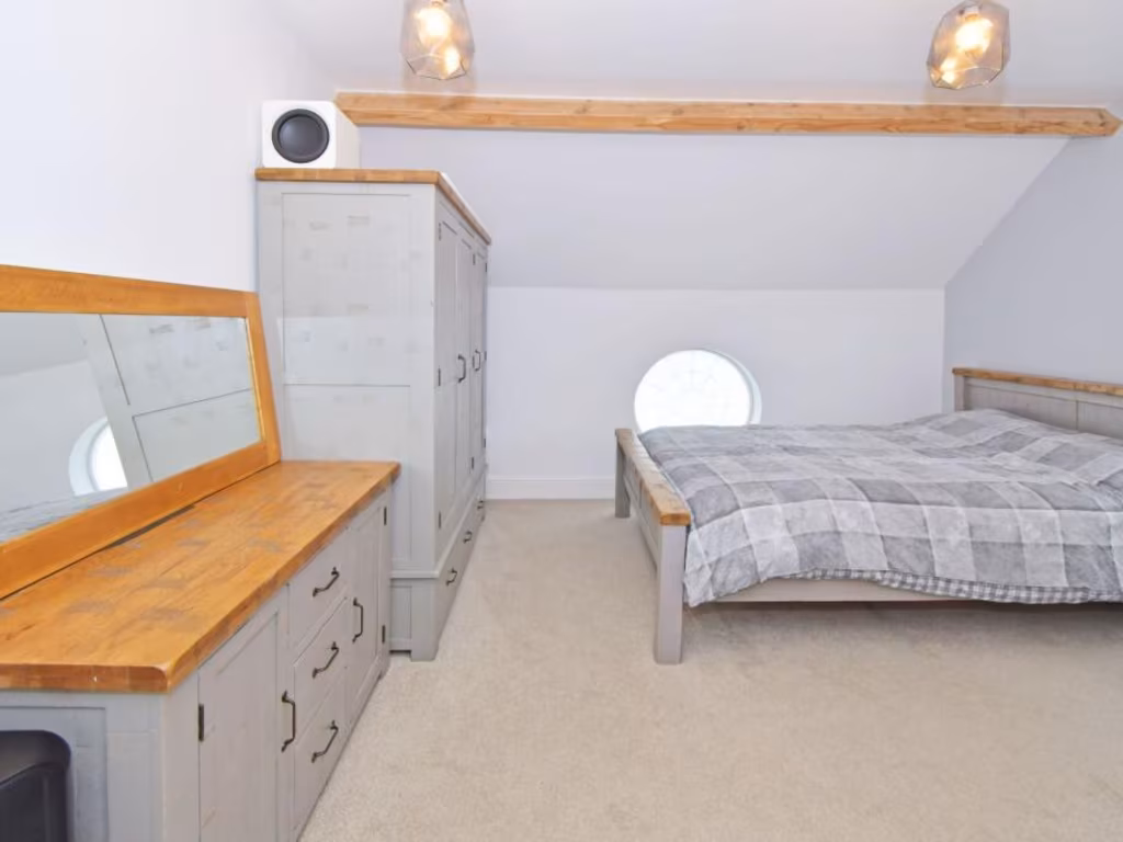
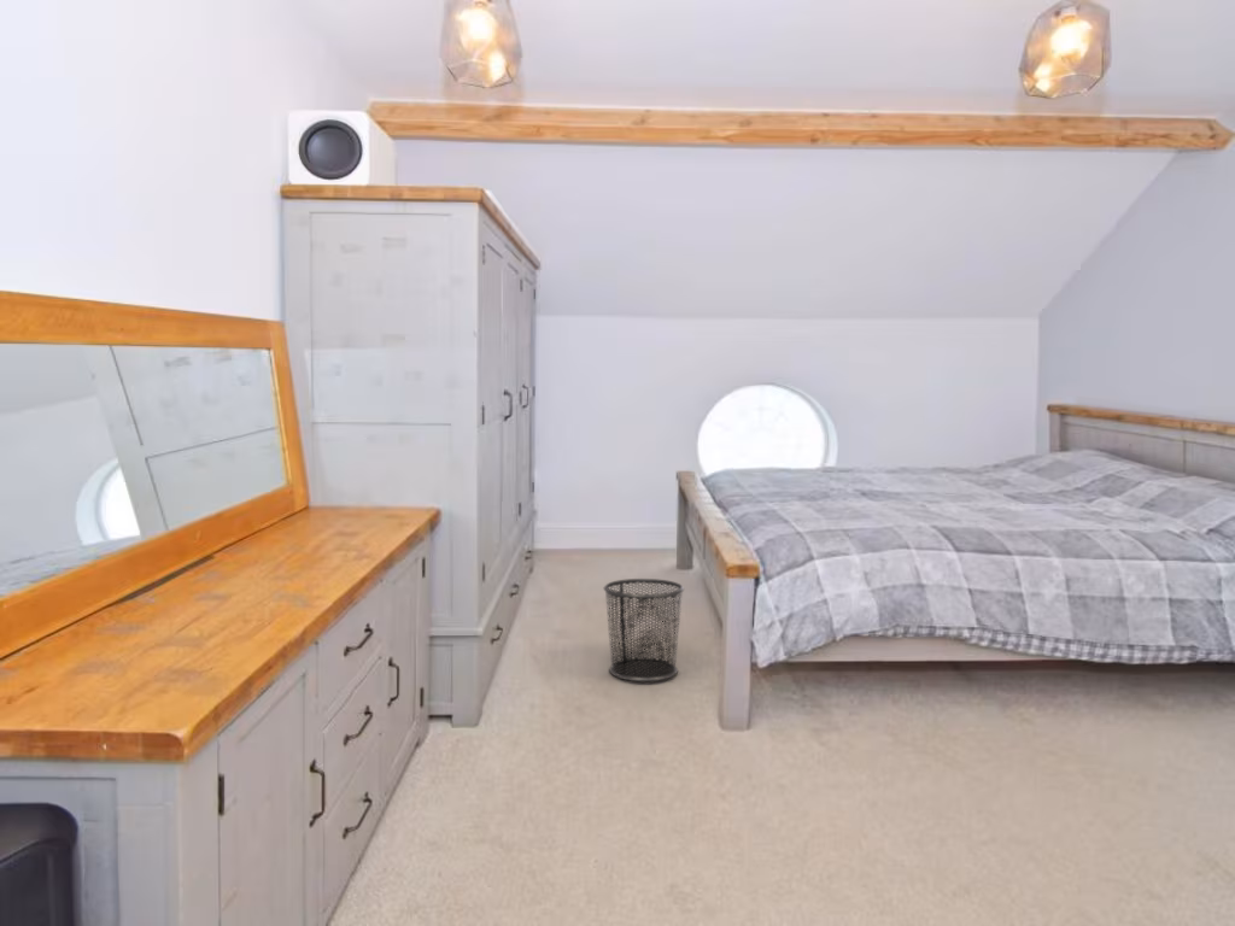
+ waste bin [602,578,685,682]
